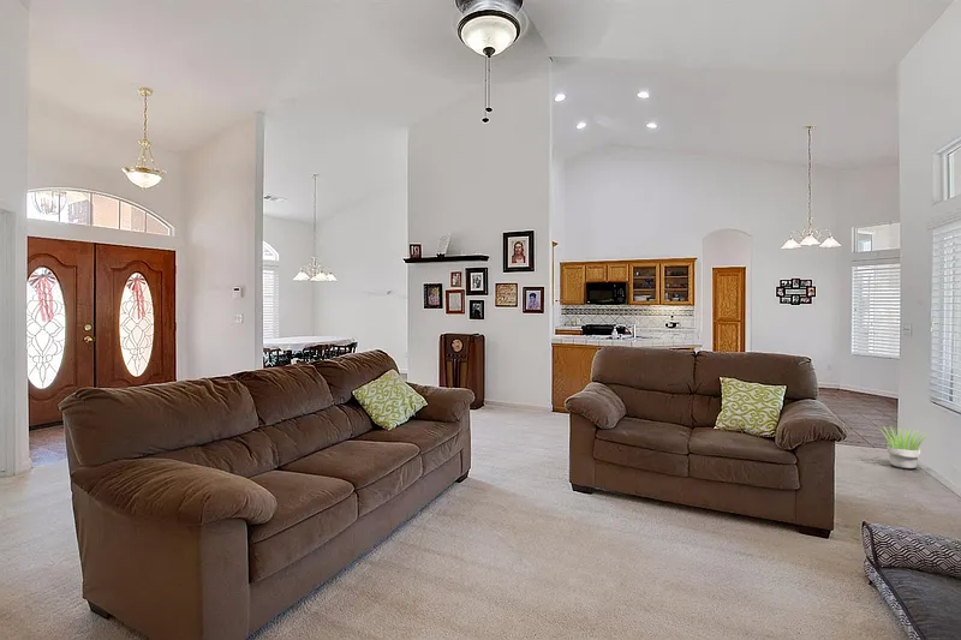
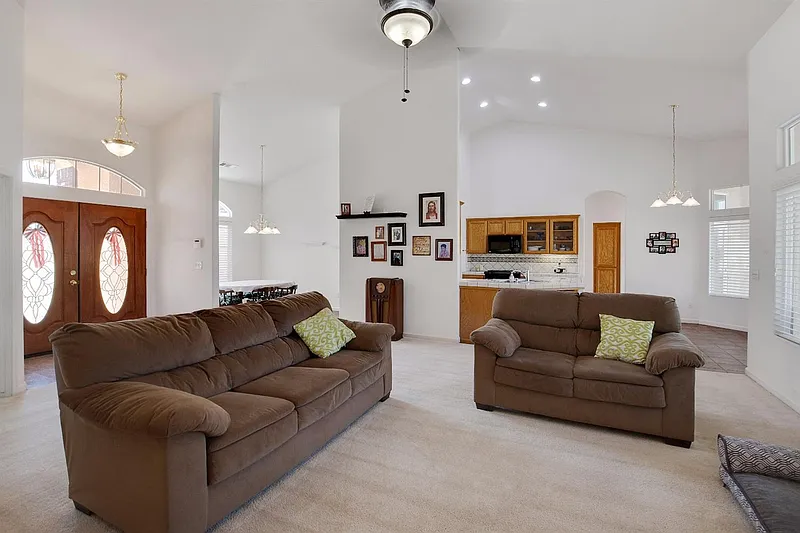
- potted plant [877,425,930,469]
